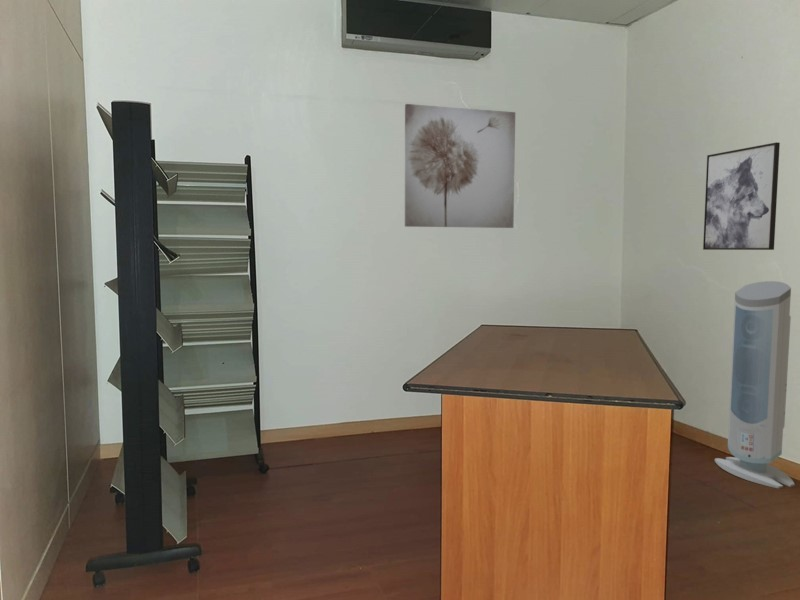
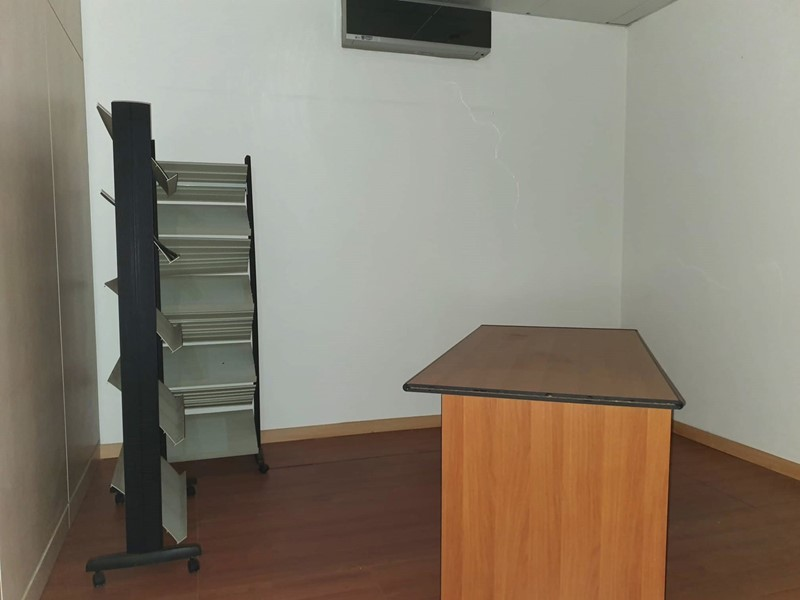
- air purifier [714,280,796,490]
- wall art [404,103,516,229]
- wall art [702,141,781,251]
